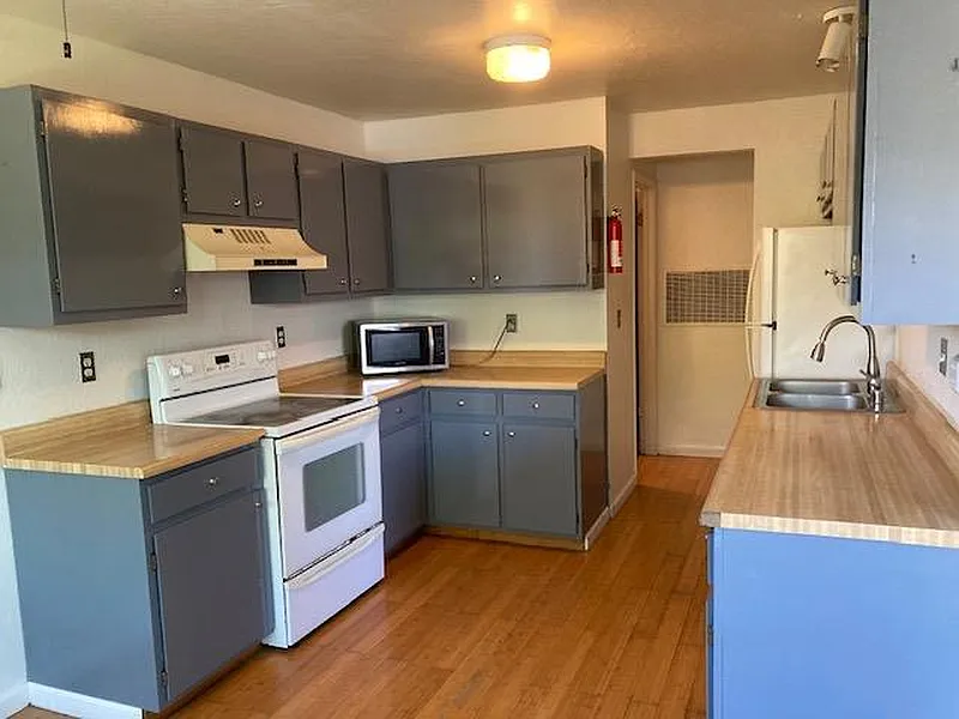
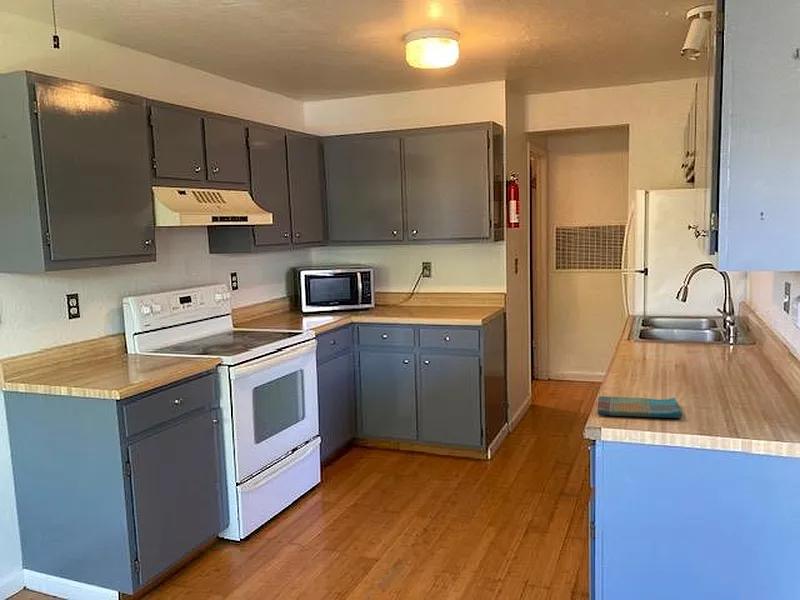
+ dish towel [597,395,684,419]
